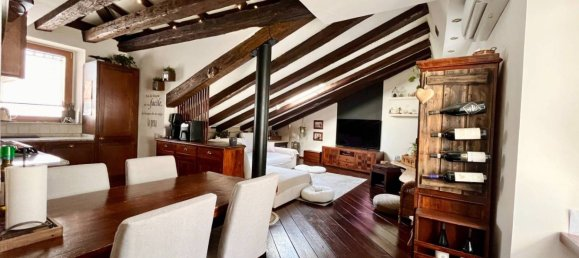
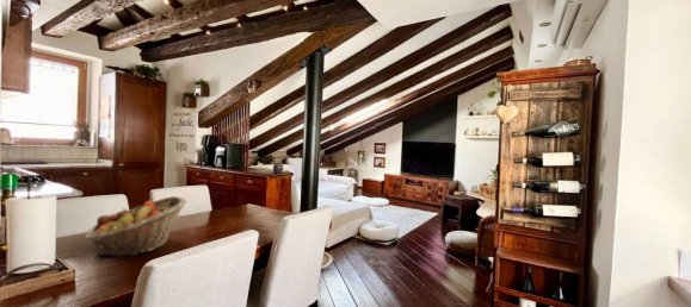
+ fruit basket [84,195,187,258]
